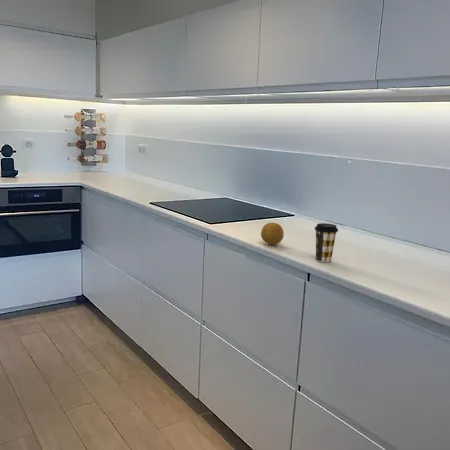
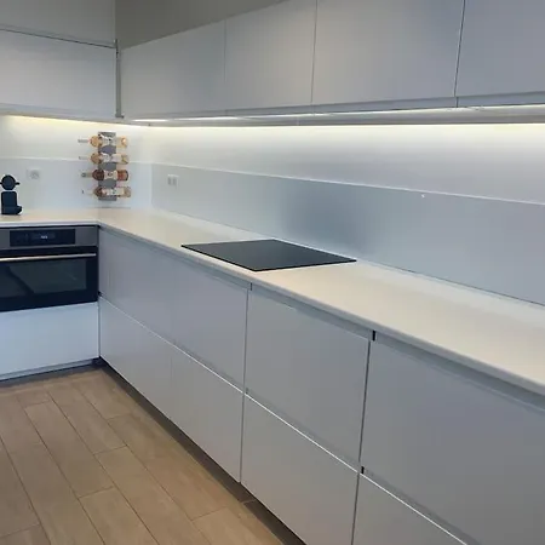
- fruit [260,222,285,246]
- coffee cup [314,222,339,263]
